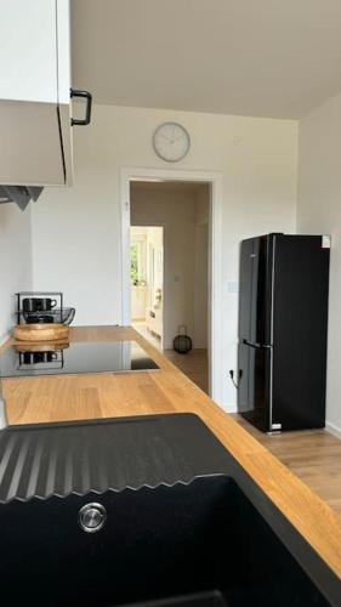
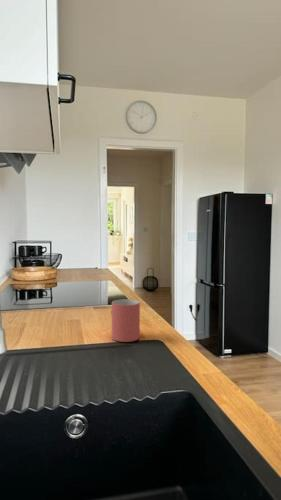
+ mug [110,298,141,343]
